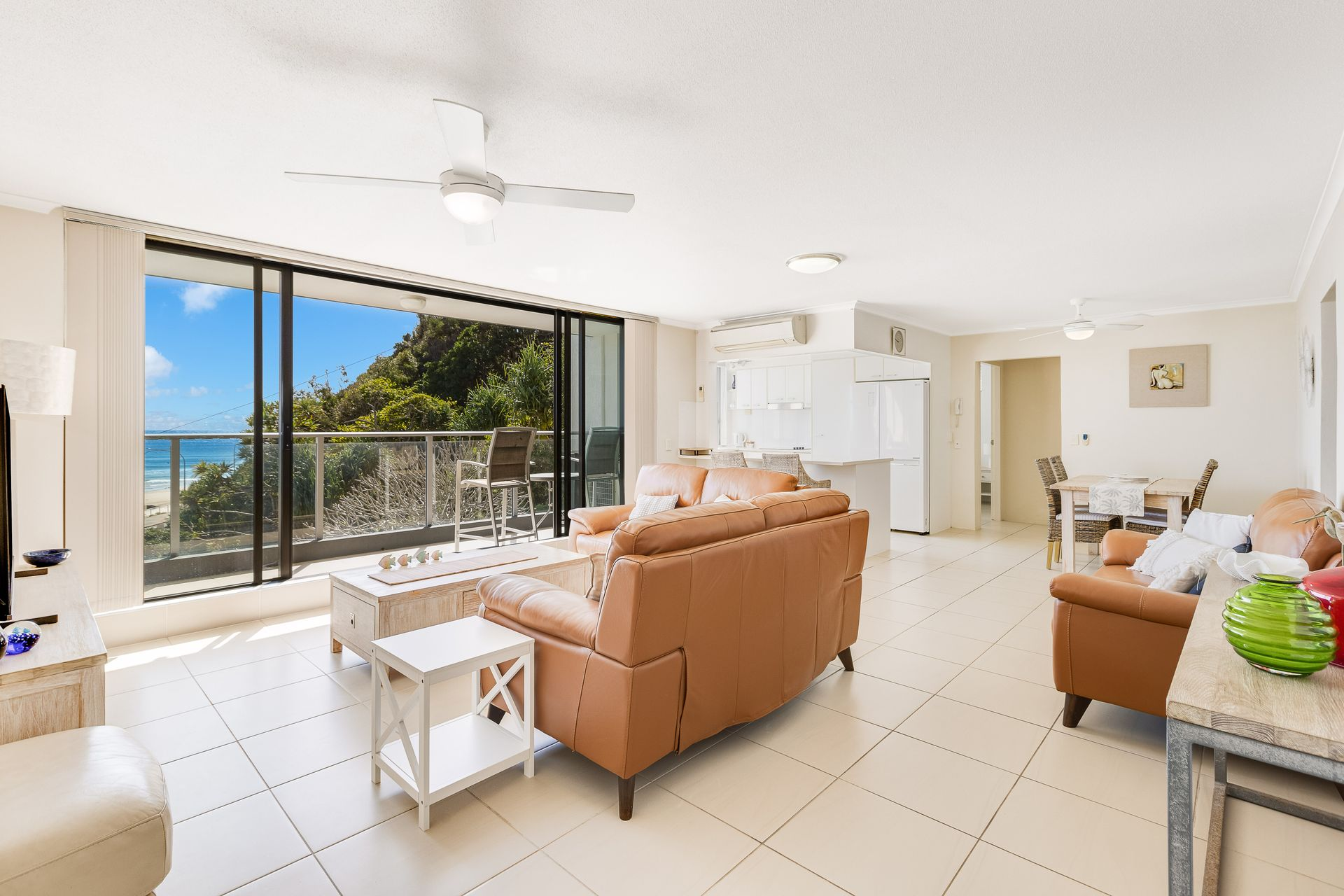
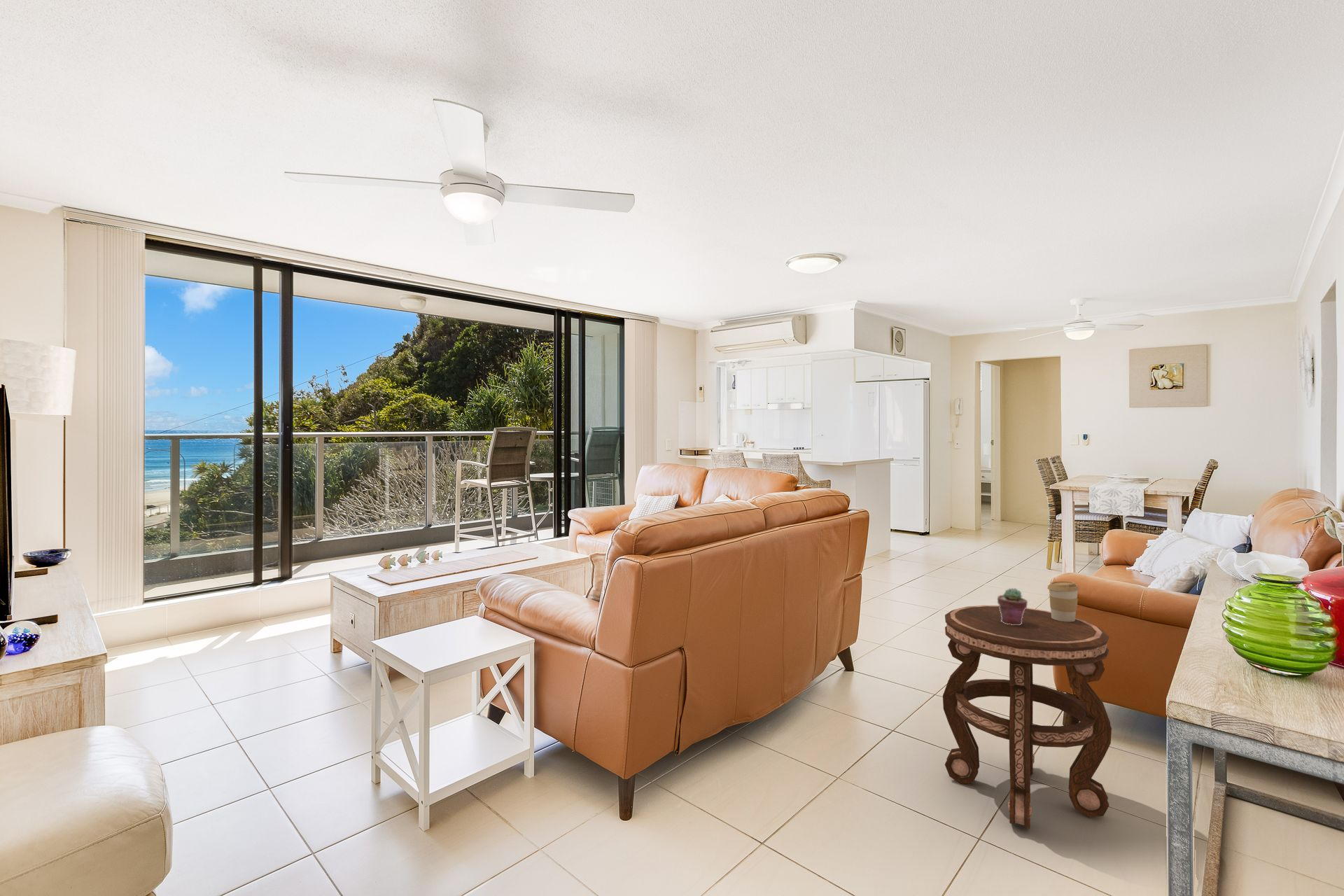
+ coffee cup [1047,581,1079,622]
+ potted succulent [997,587,1028,625]
+ side table [942,605,1112,830]
